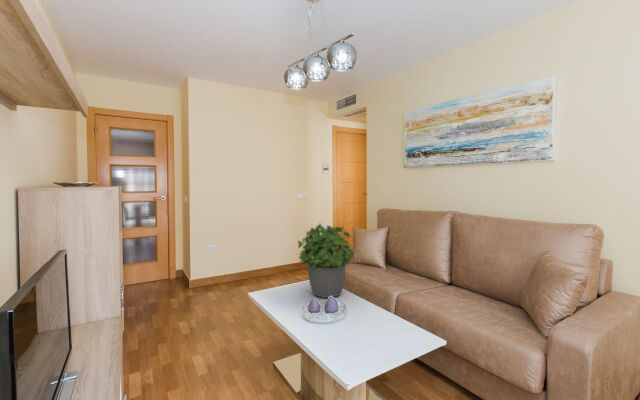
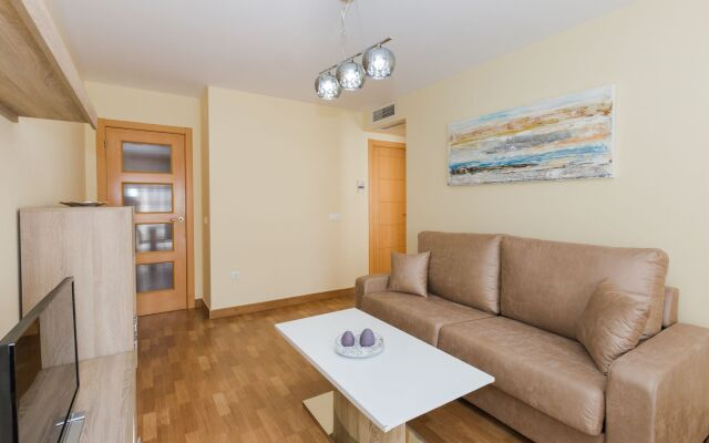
- potted plant [297,222,355,299]
